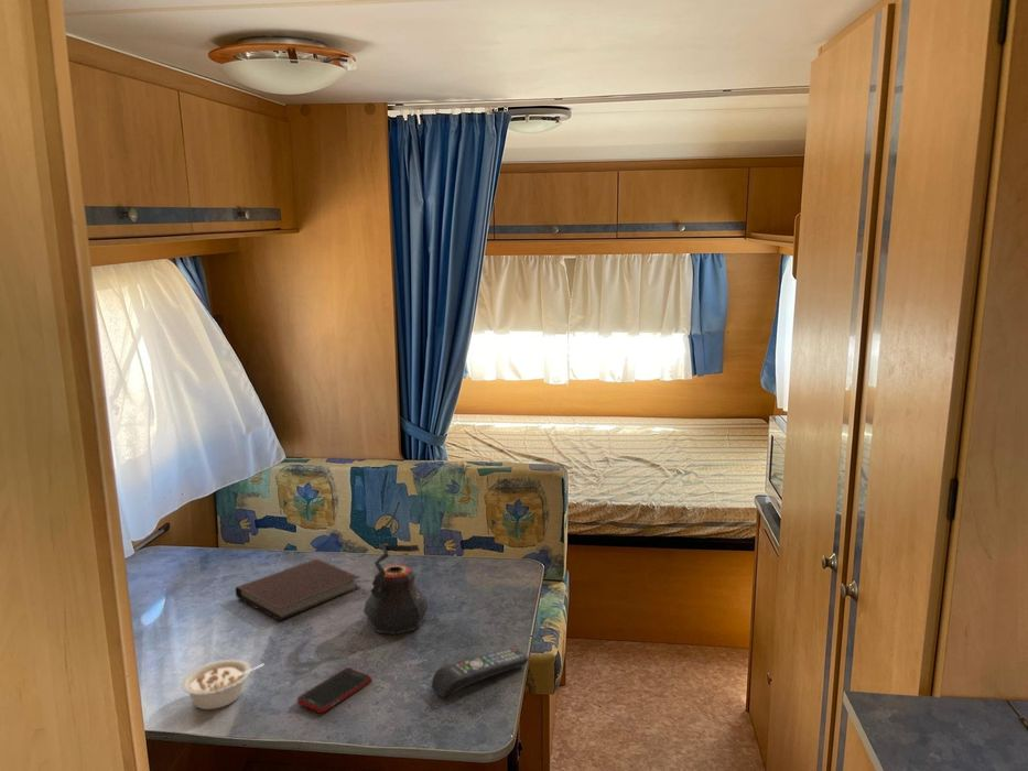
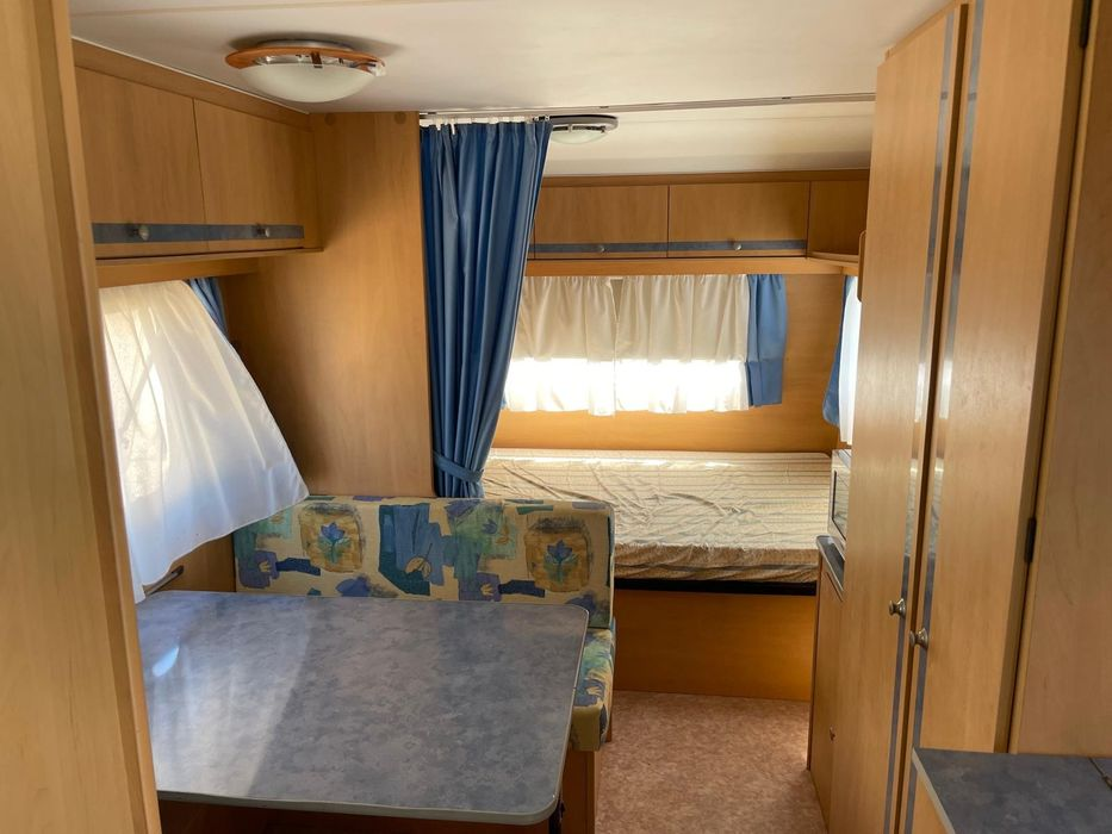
- legume [181,659,266,710]
- remote control [430,647,530,698]
- cell phone [296,666,372,714]
- notebook [235,558,361,621]
- teapot [362,543,430,636]
